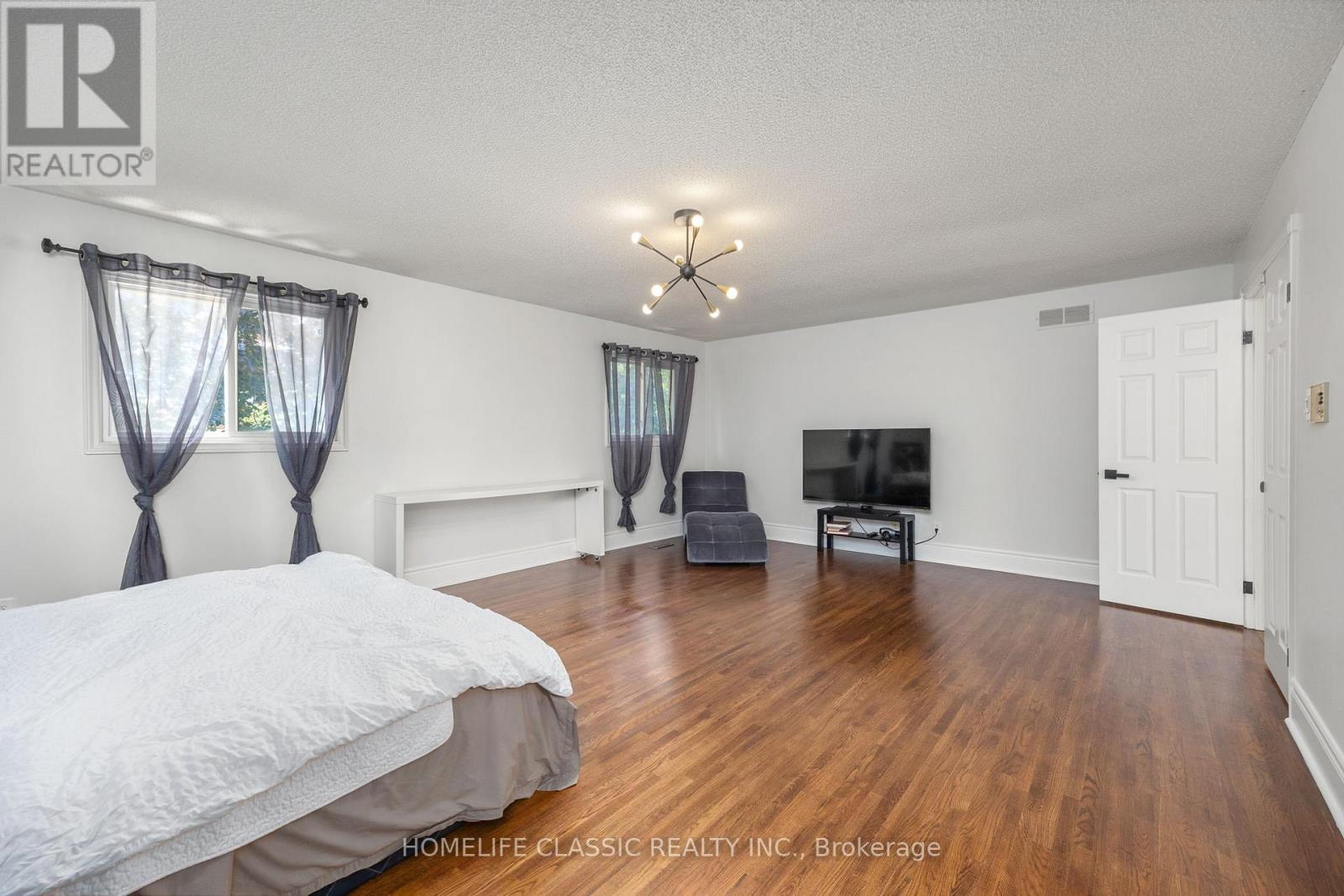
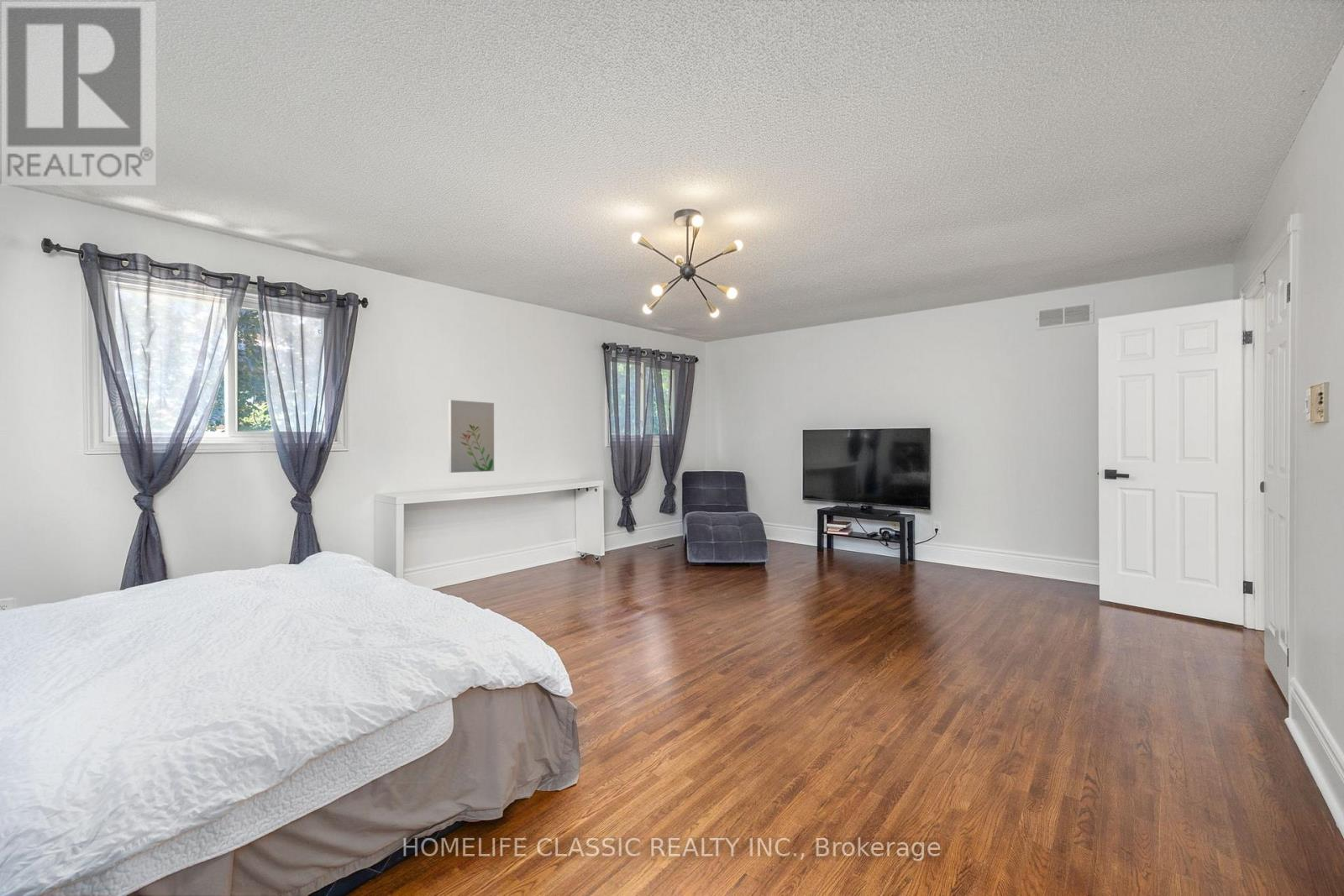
+ wall art [448,399,495,474]
